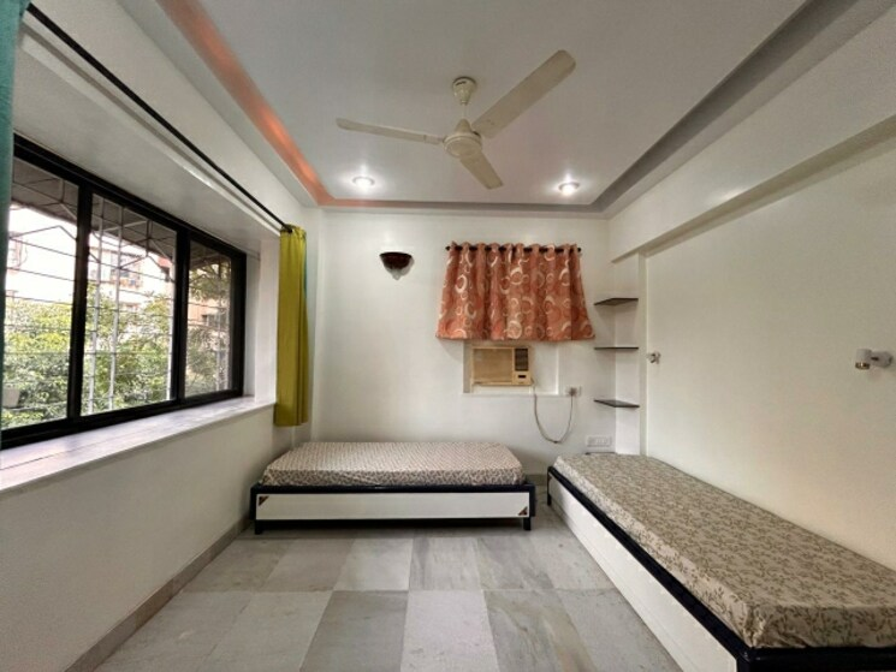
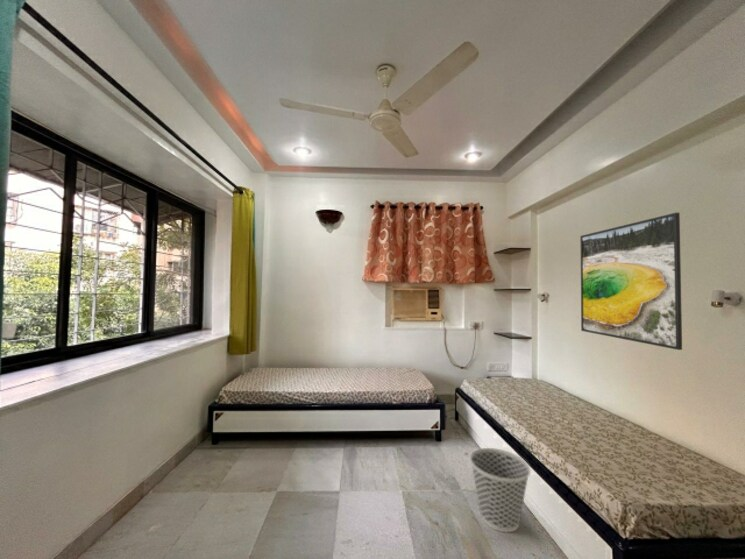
+ wastebasket [469,447,531,533]
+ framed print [579,212,683,351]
